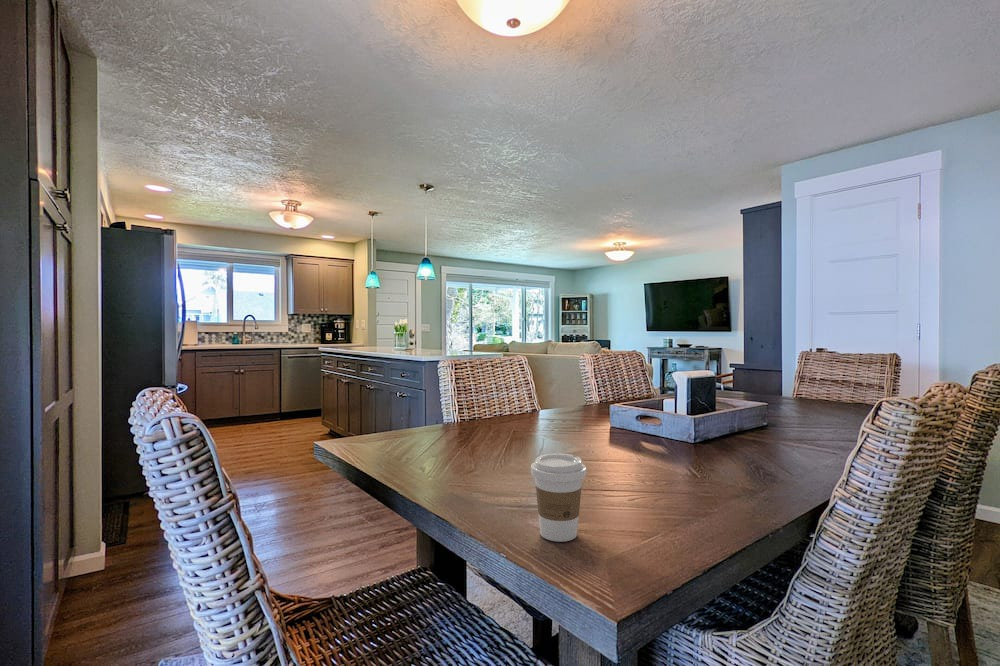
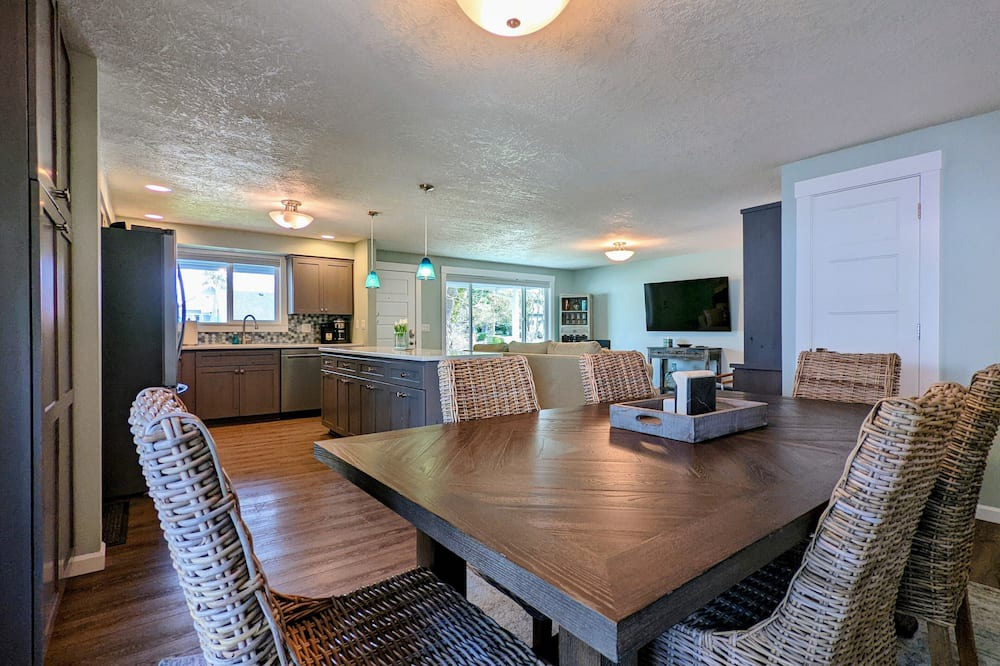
- coffee cup [530,452,587,543]
